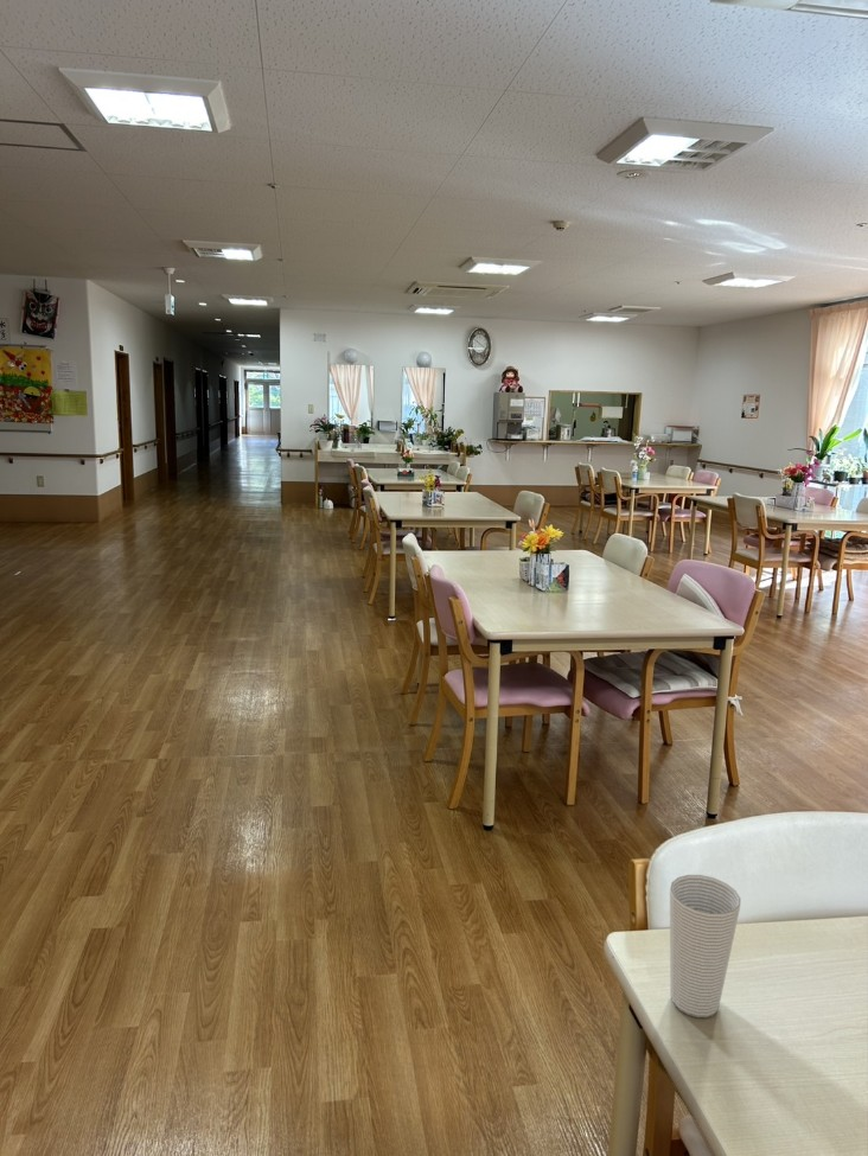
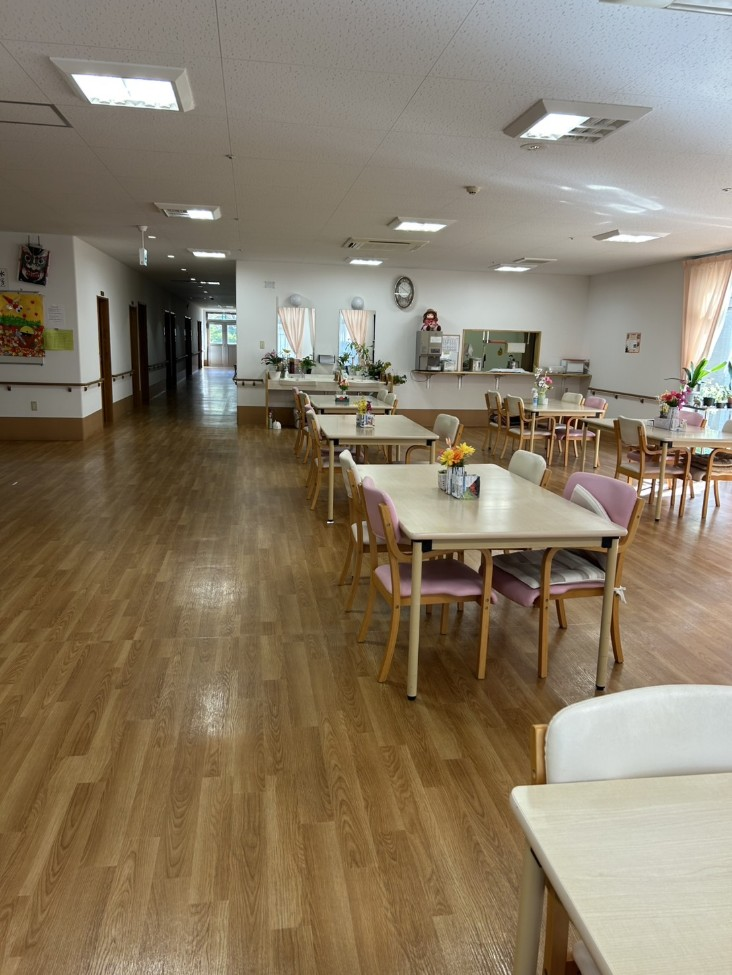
- cup [669,874,742,1018]
